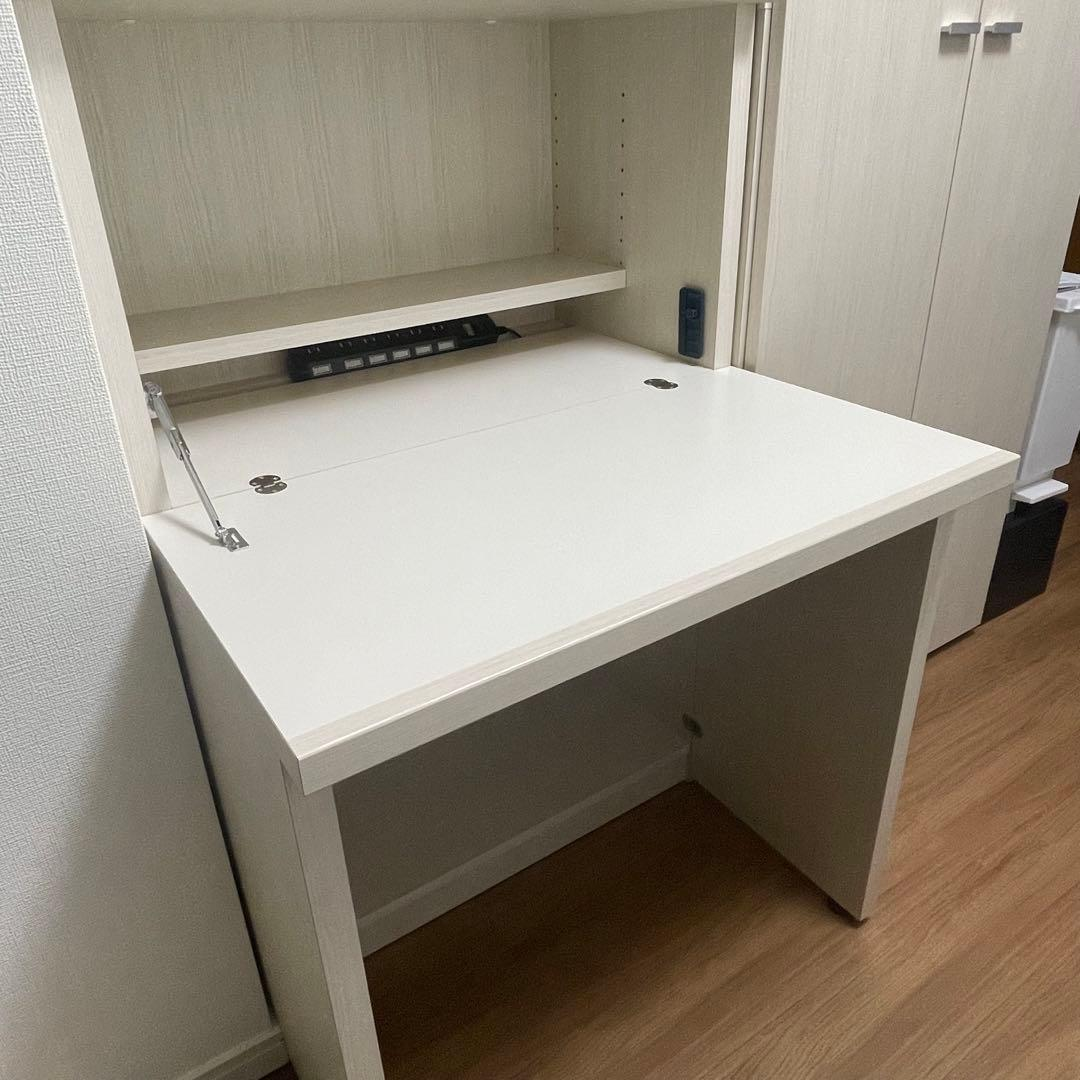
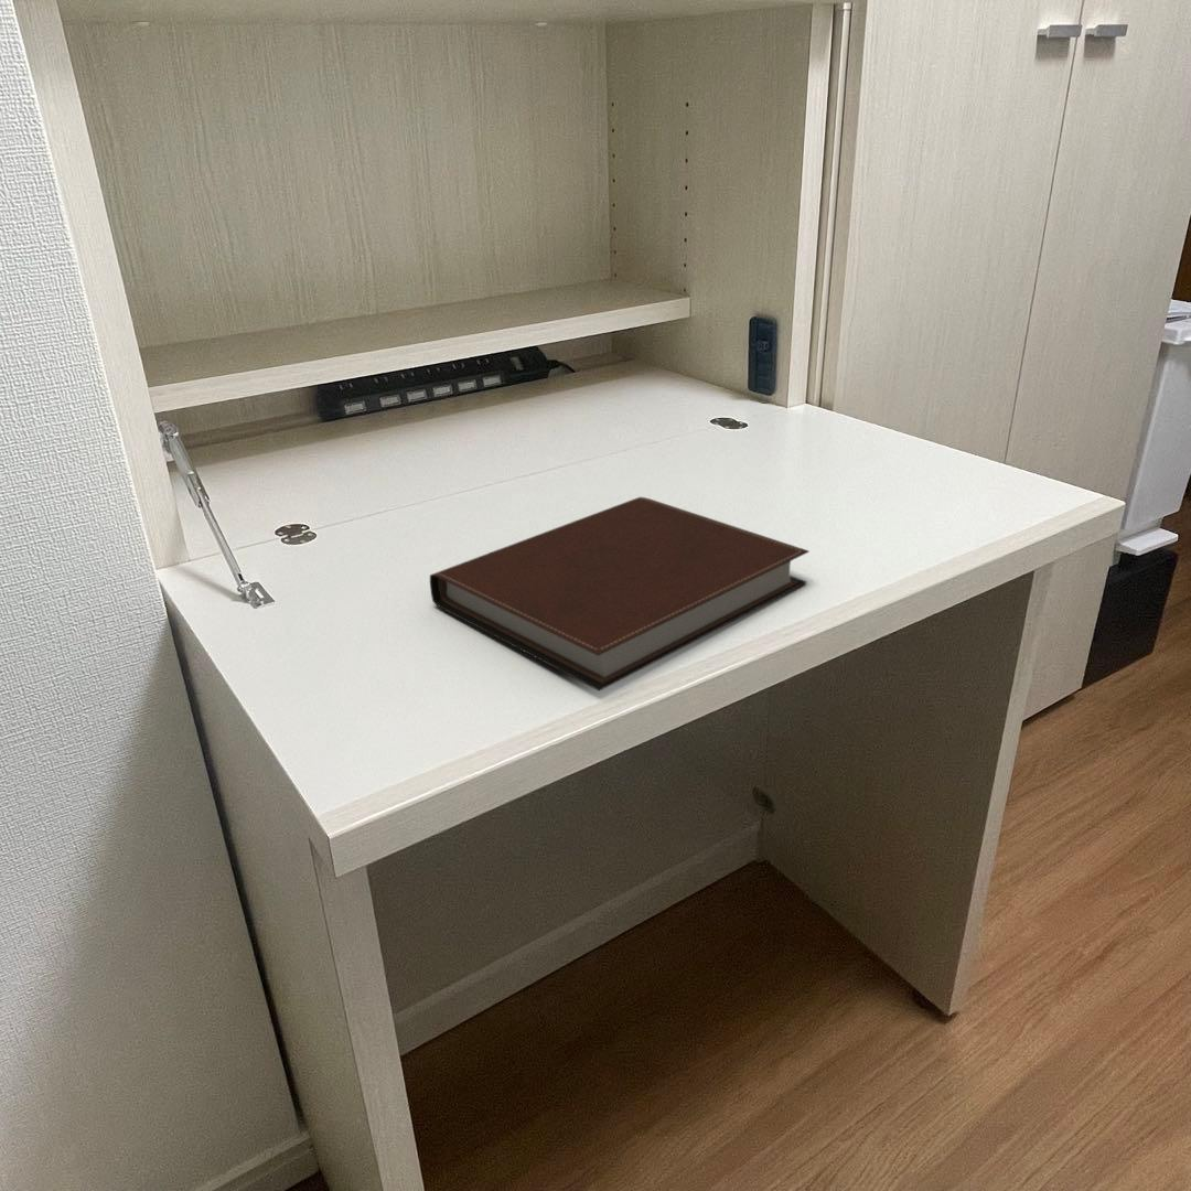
+ notebook [429,496,811,693]
